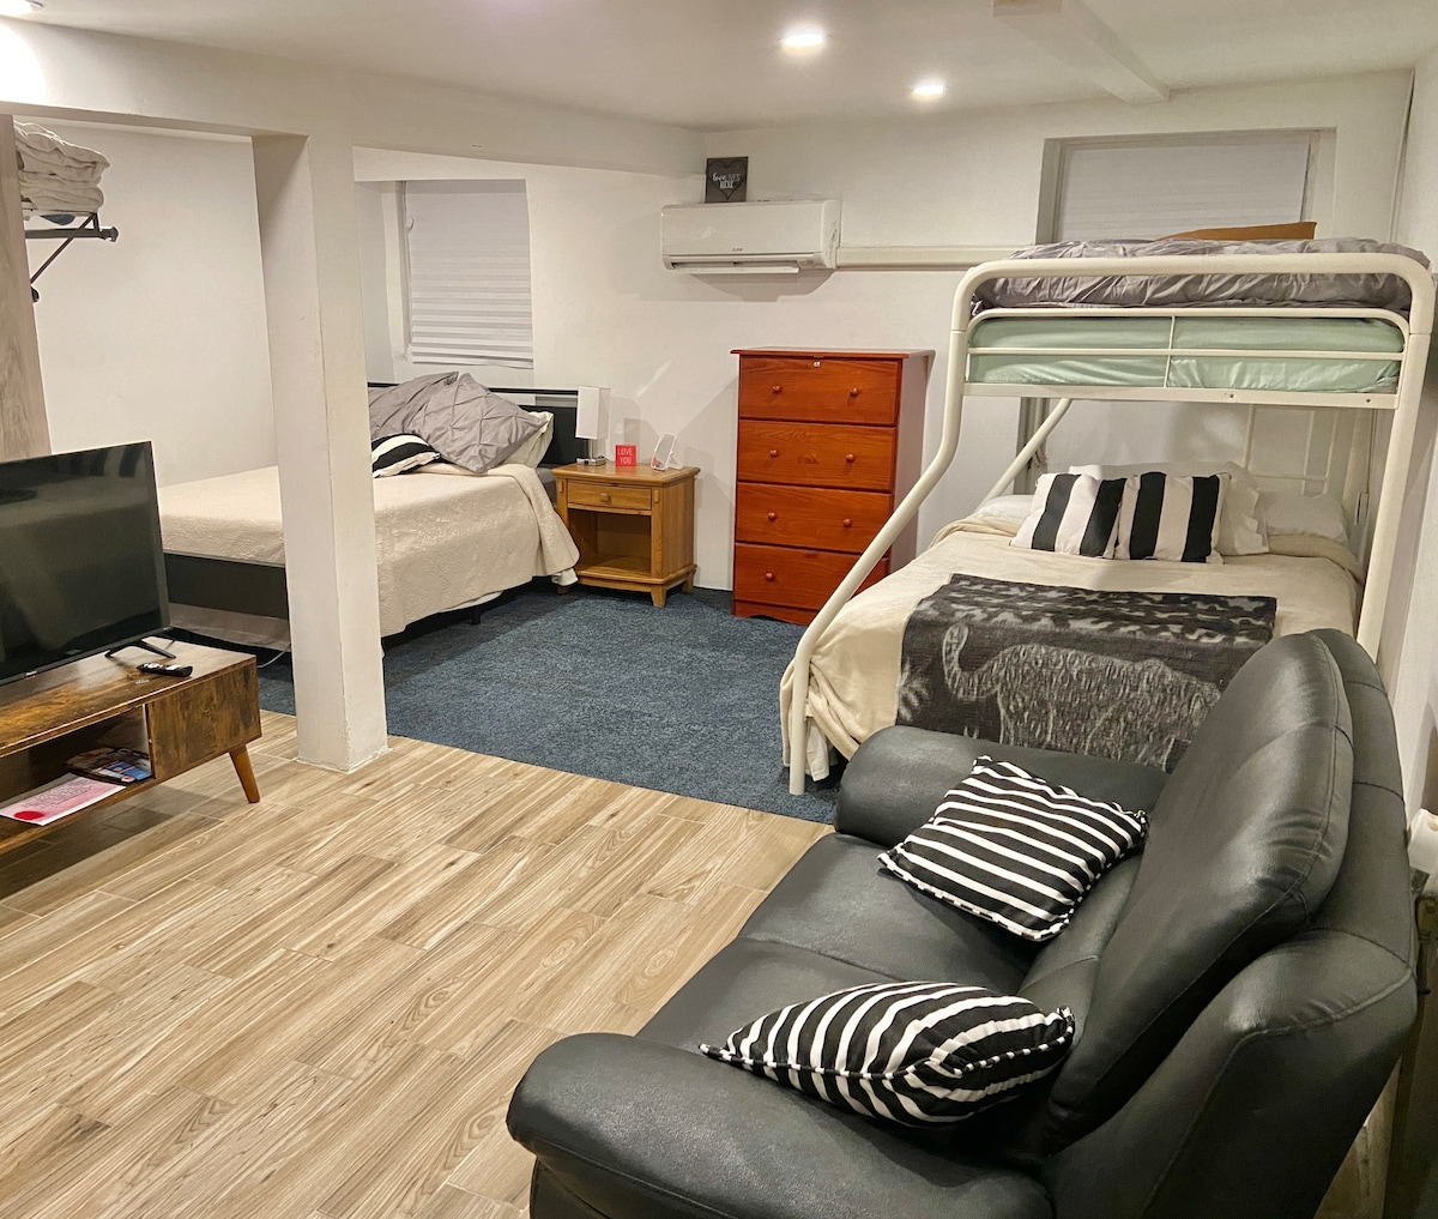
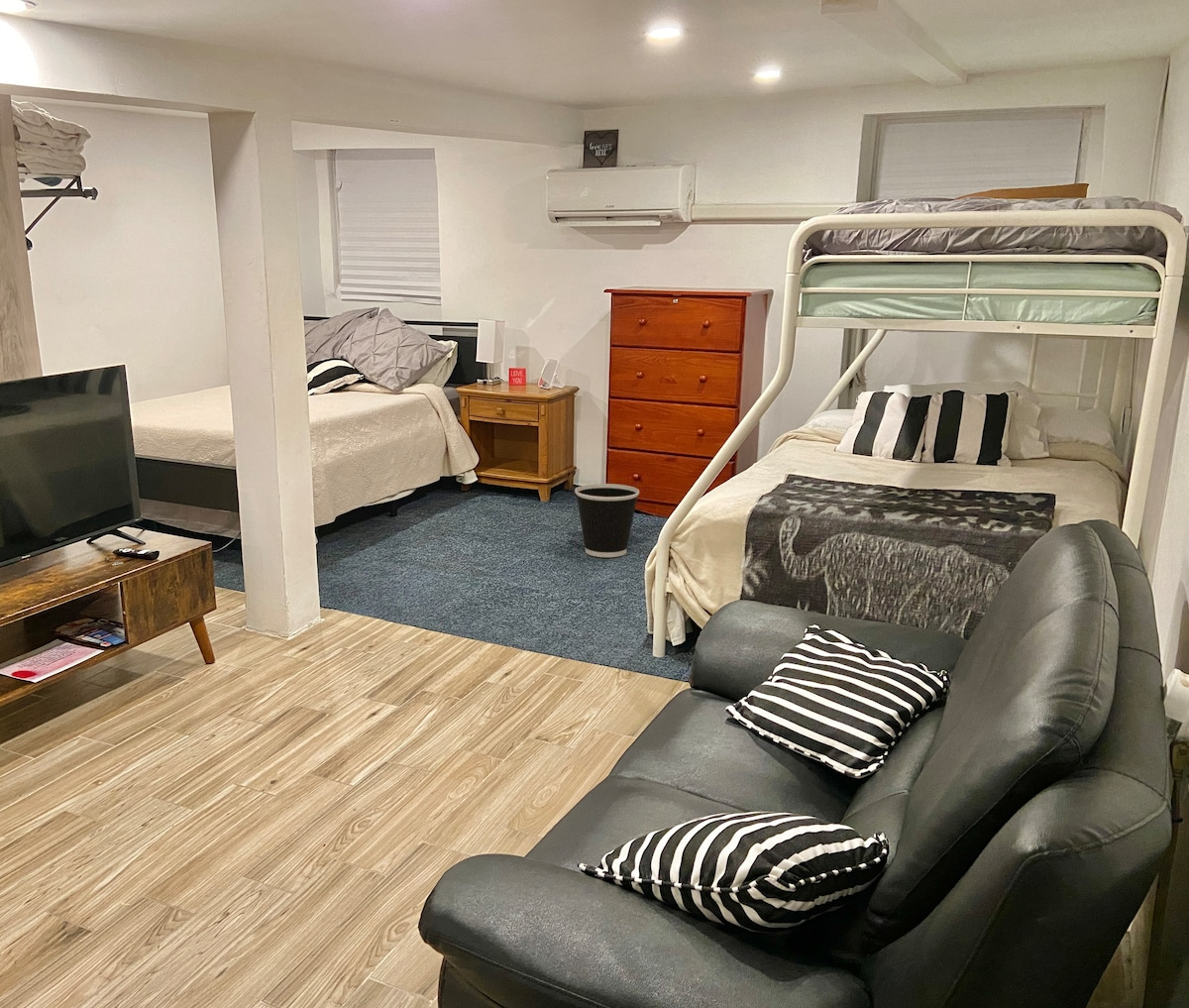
+ wastebasket [574,483,640,558]
